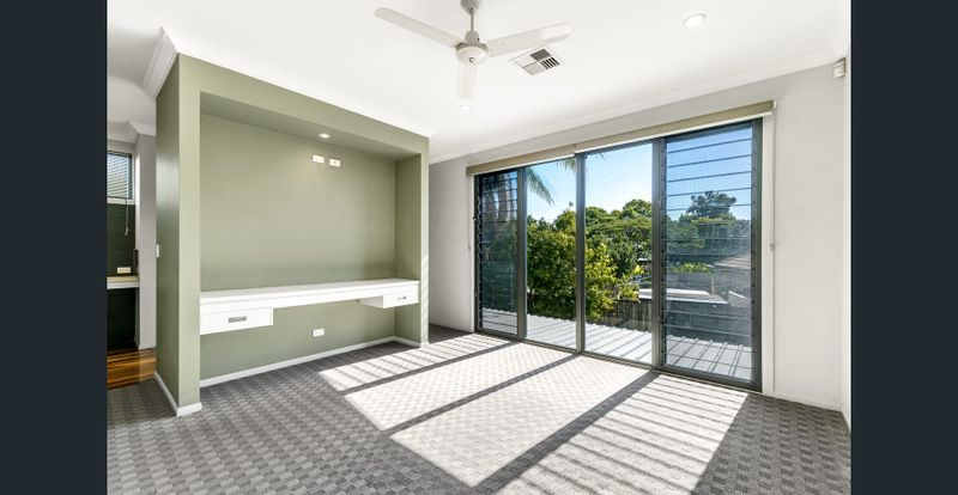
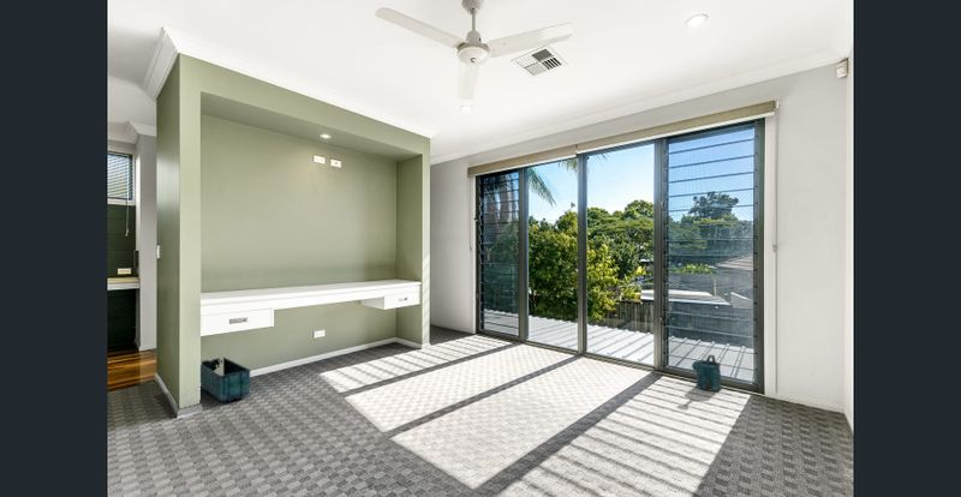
+ watering can [691,354,722,393]
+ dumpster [199,357,252,402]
